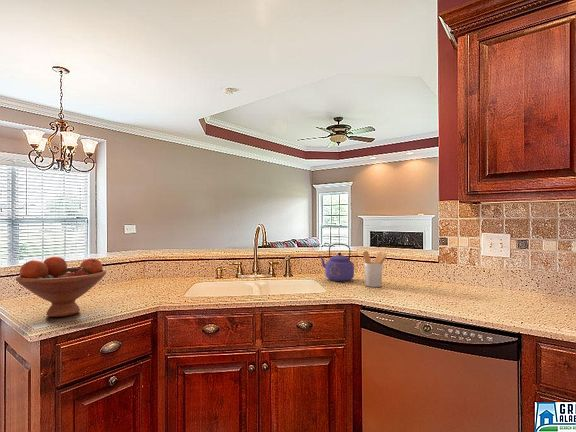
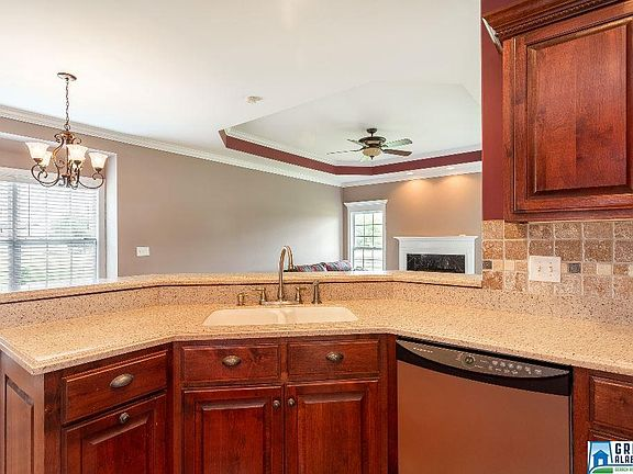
- fruit bowl [15,255,107,318]
- kettle [318,243,355,282]
- utensil holder [362,250,388,288]
